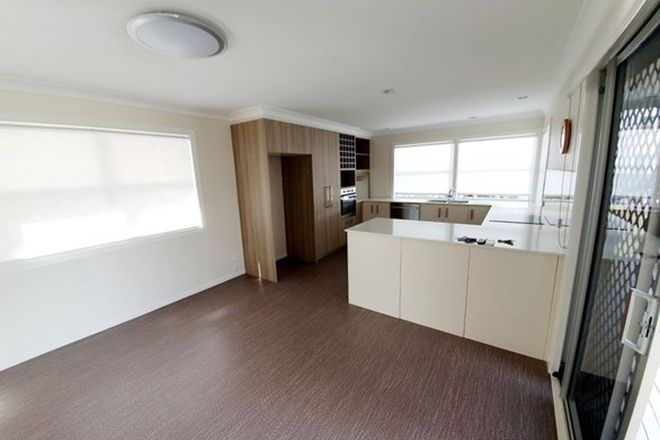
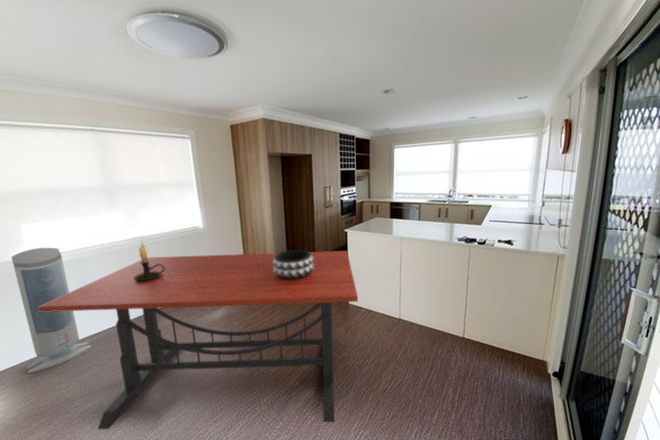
+ air purifier [11,247,92,374]
+ candle holder [134,239,164,282]
+ dining table [38,250,359,430]
+ decorative bowl [273,249,314,280]
